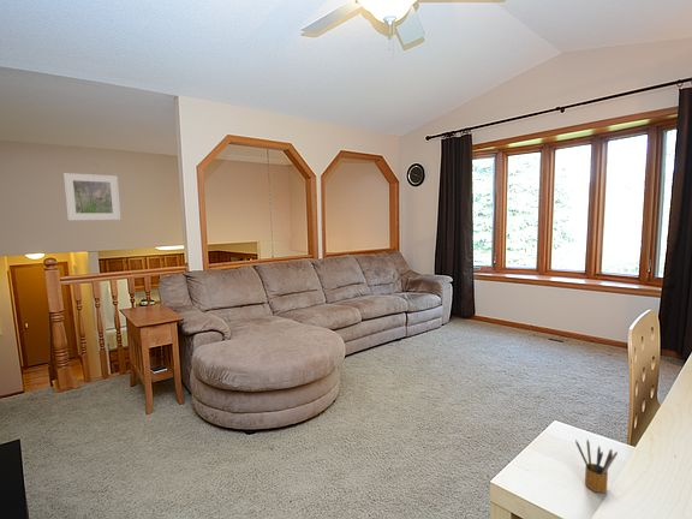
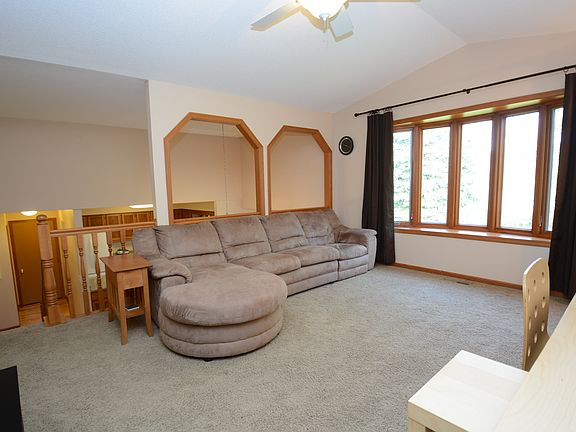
- pencil box [574,439,619,494]
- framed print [62,172,121,221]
